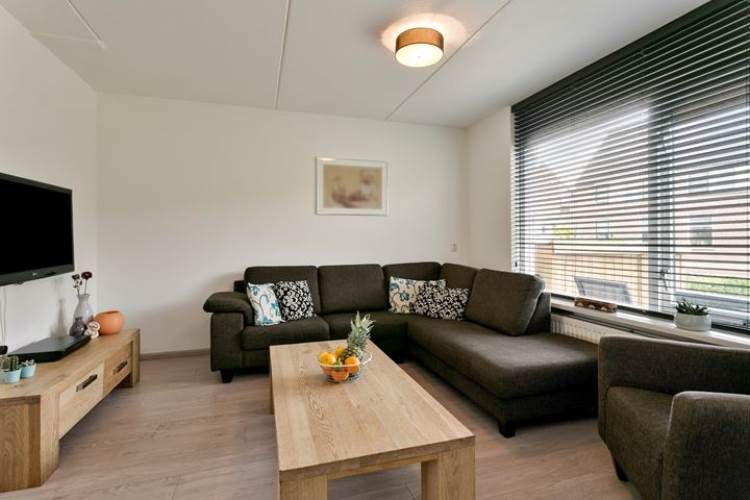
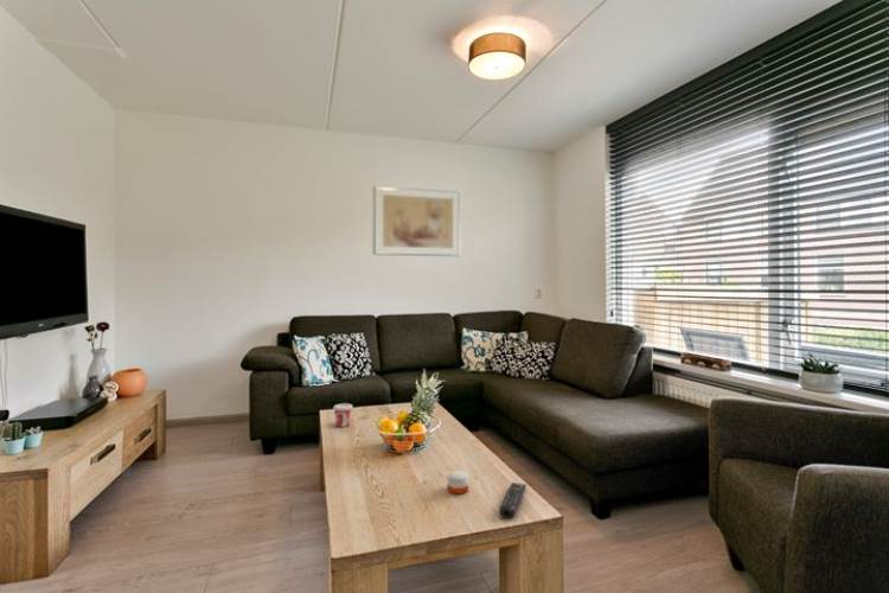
+ remote control [498,482,527,519]
+ cup [332,402,354,428]
+ candle [447,470,469,495]
